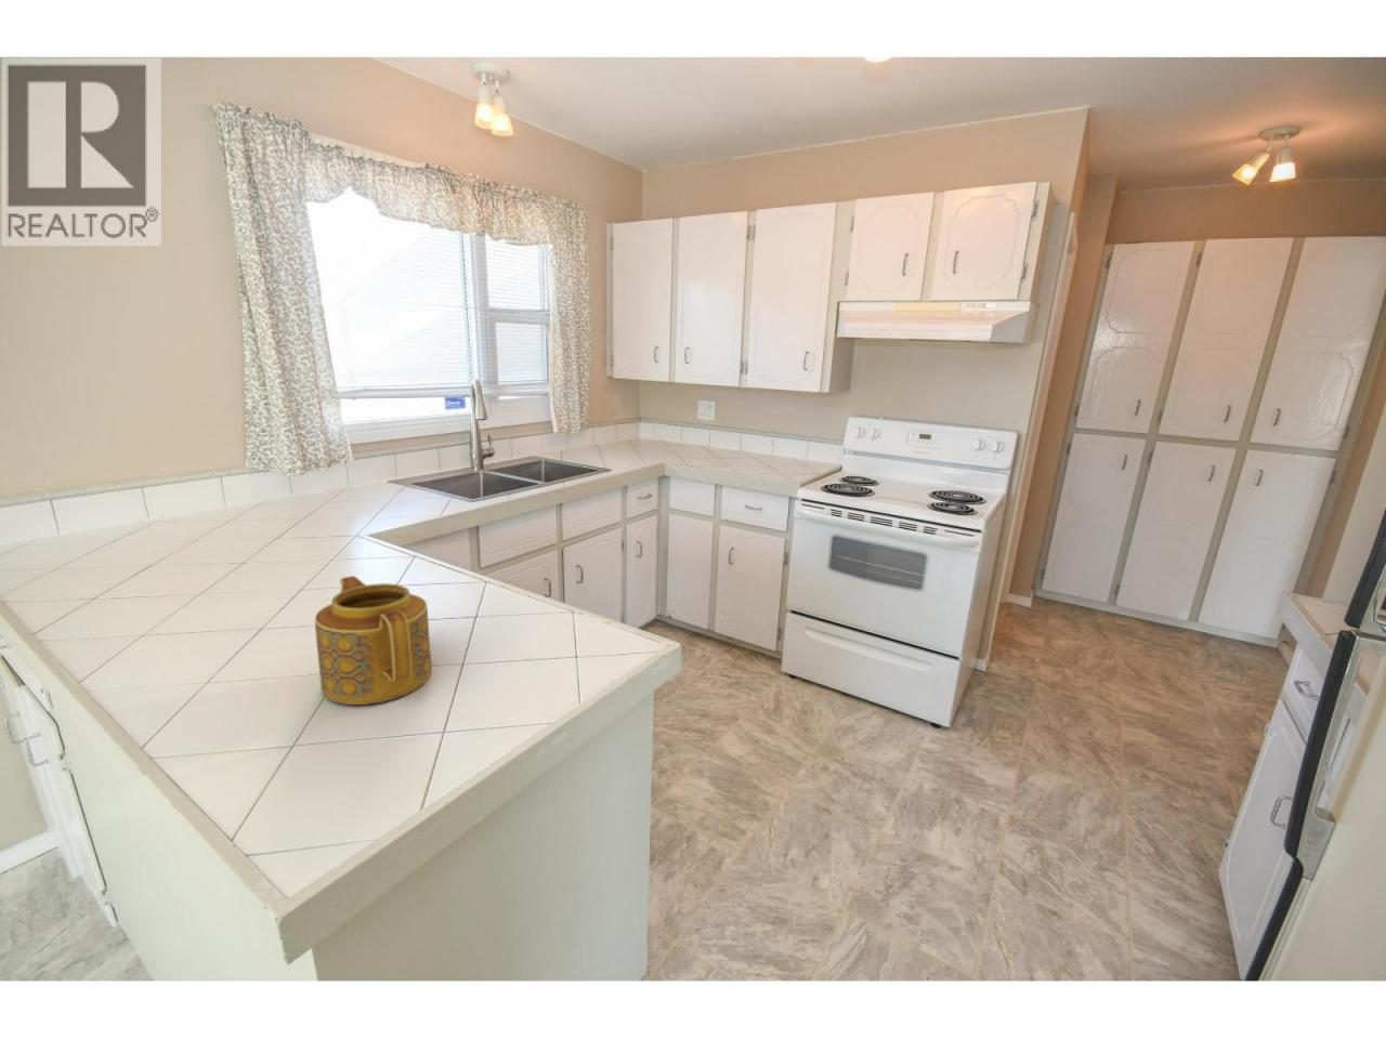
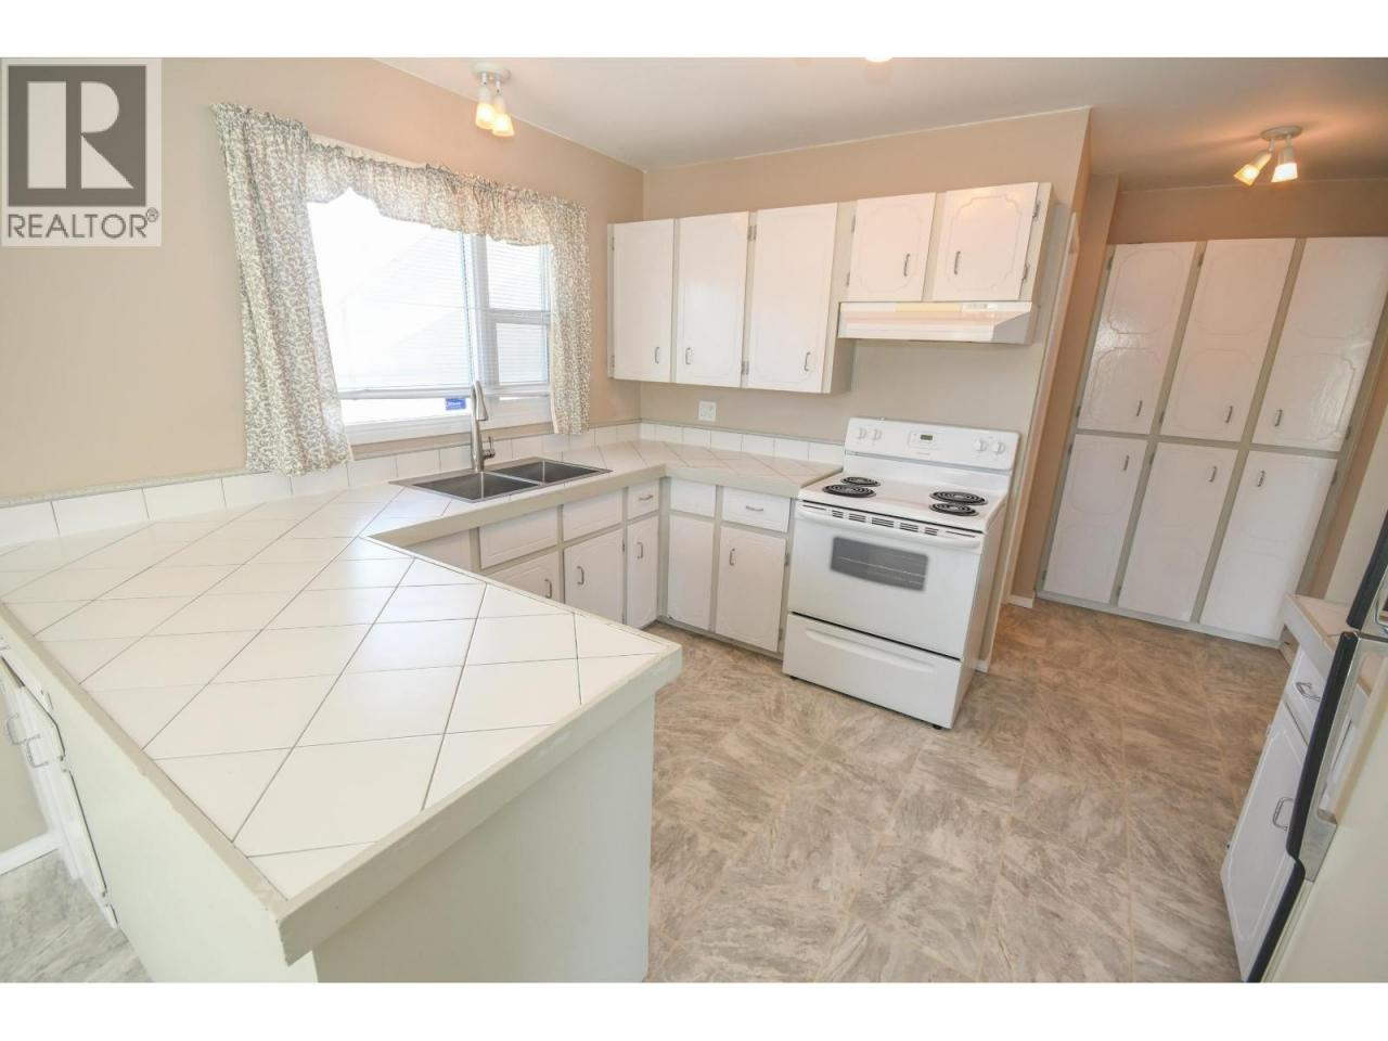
- teapot [314,575,433,706]
